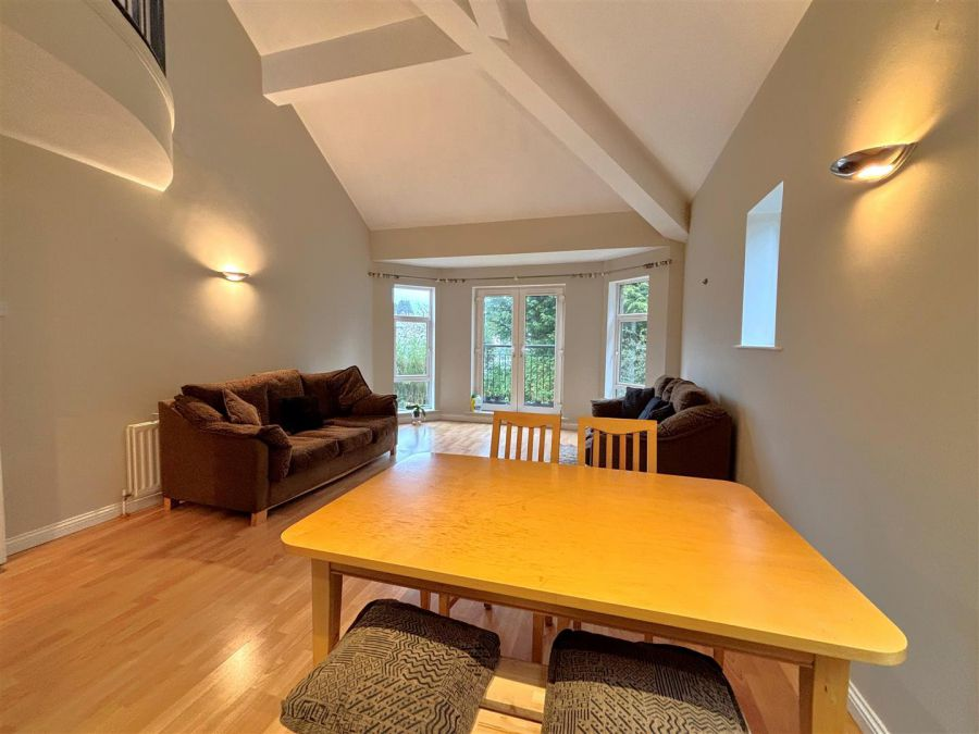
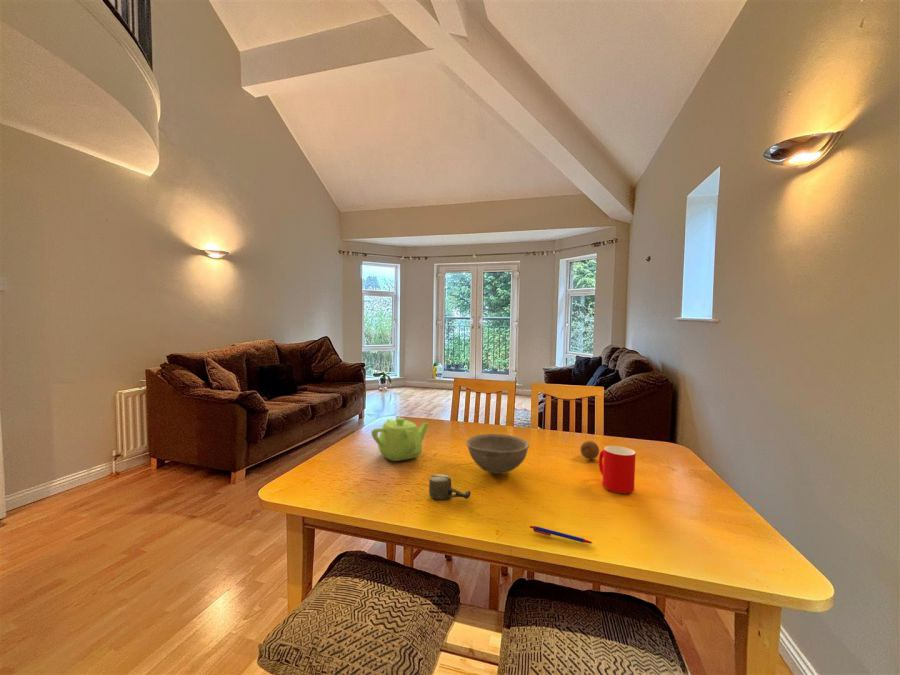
+ cup [428,474,471,501]
+ cup [598,445,637,494]
+ fruit [579,440,600,461]
+ bowl [465,433,530,475]
+ pen [529,525,593,544]
+ teapot [370,417,430,462]
